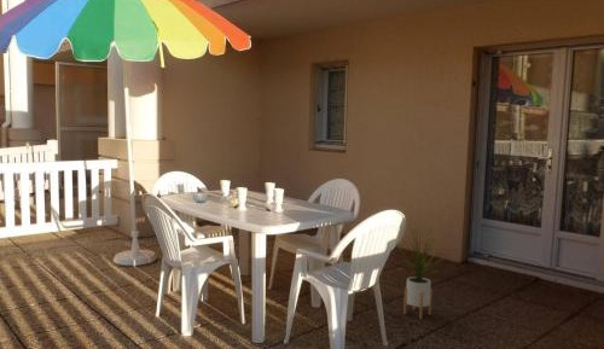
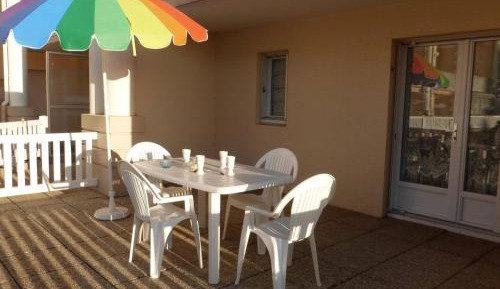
- house plant [396,222,443,320]
